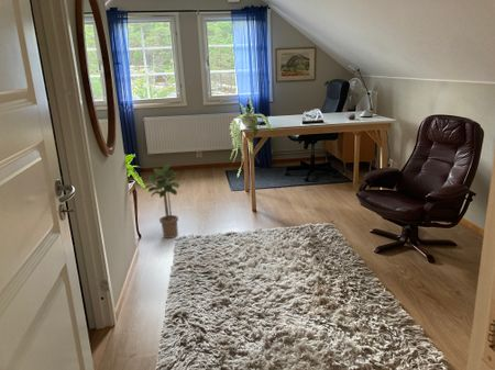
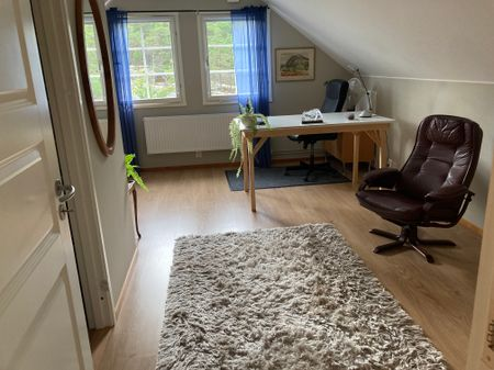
- potted plant [143,162,180,239]
